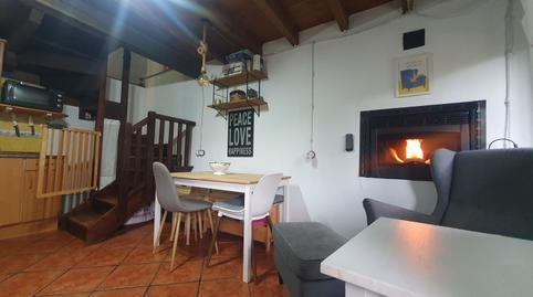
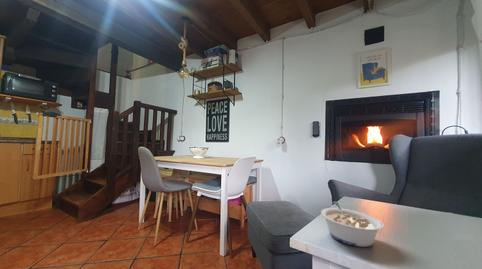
+ legume [320,200,385,248]
